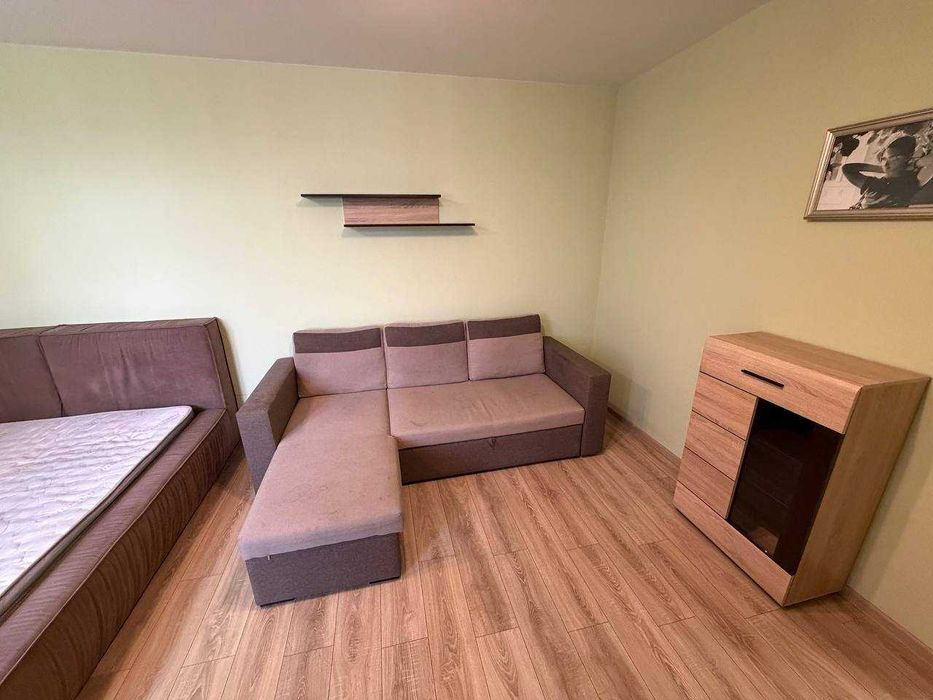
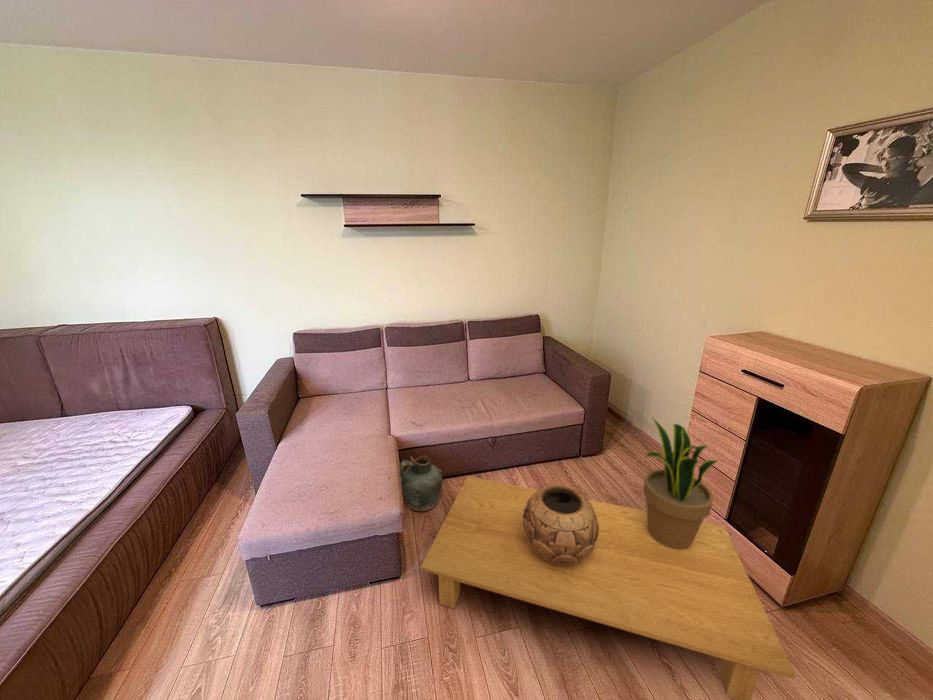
+ ceramic jug [399,455,444,512]
+ decorative bowl [523,484,599,565]
+ coffee table [420,475,797,700]
+ potted plant [642,416,719,550]
